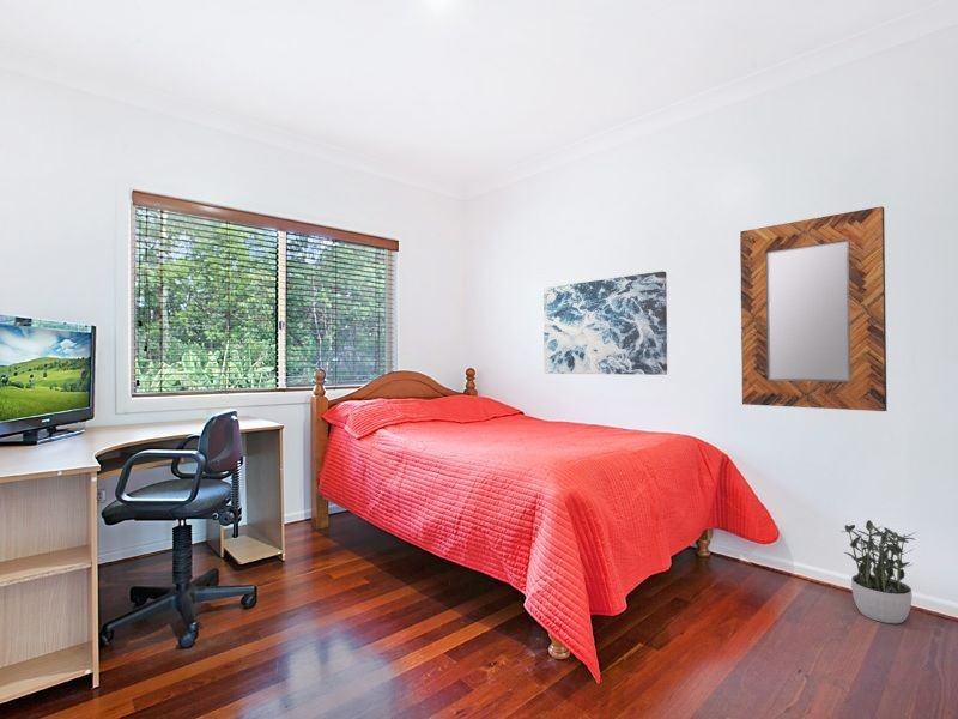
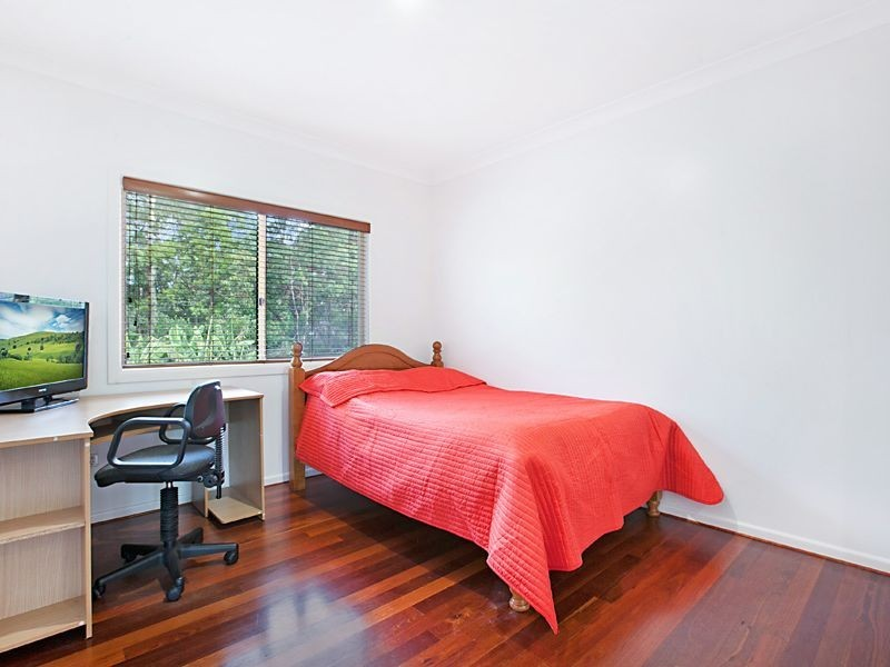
- wall art [542,270,668,376]
- home mirror [739,205,889,412]
- potted plant [842,519,917,624]
